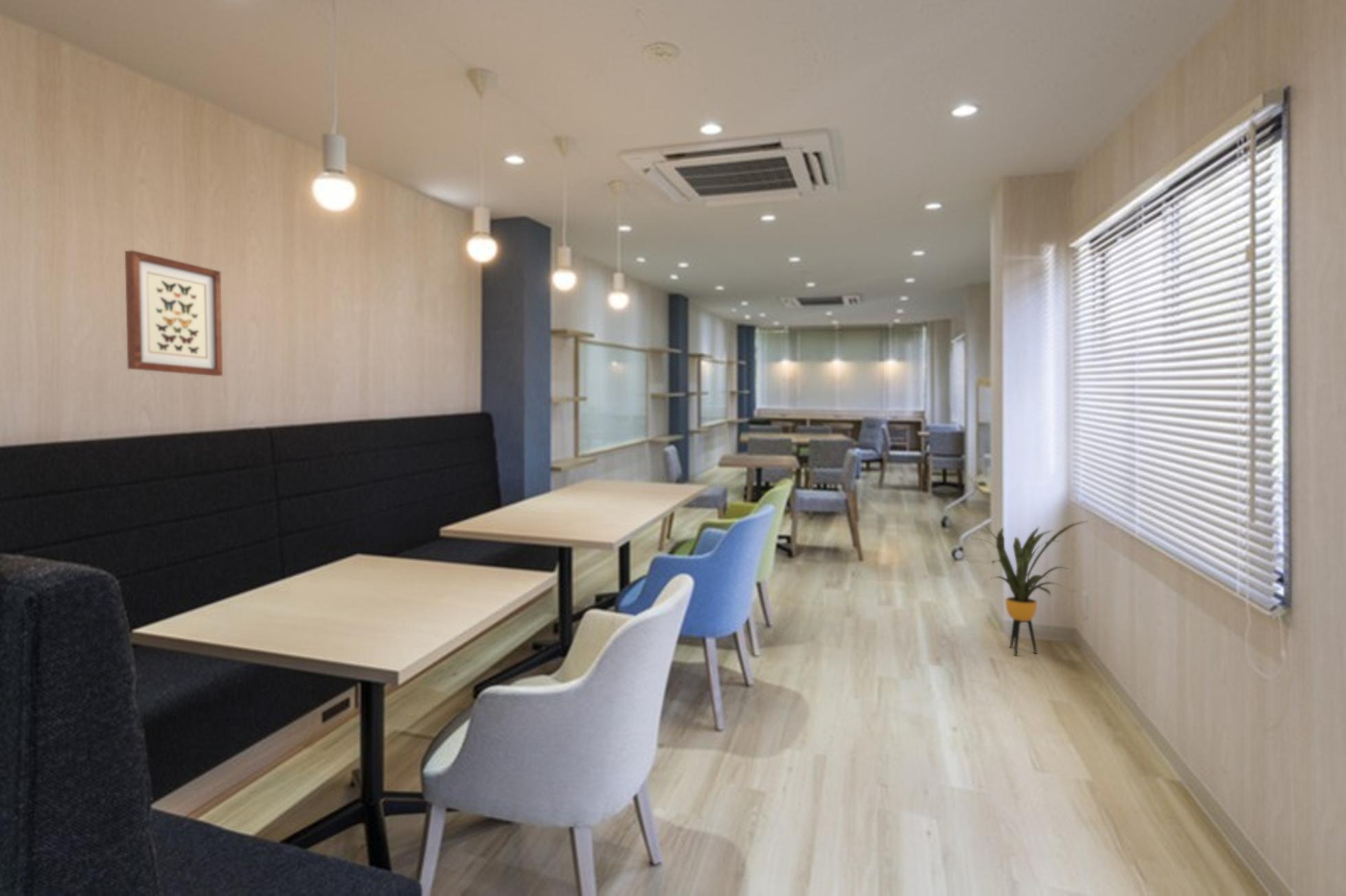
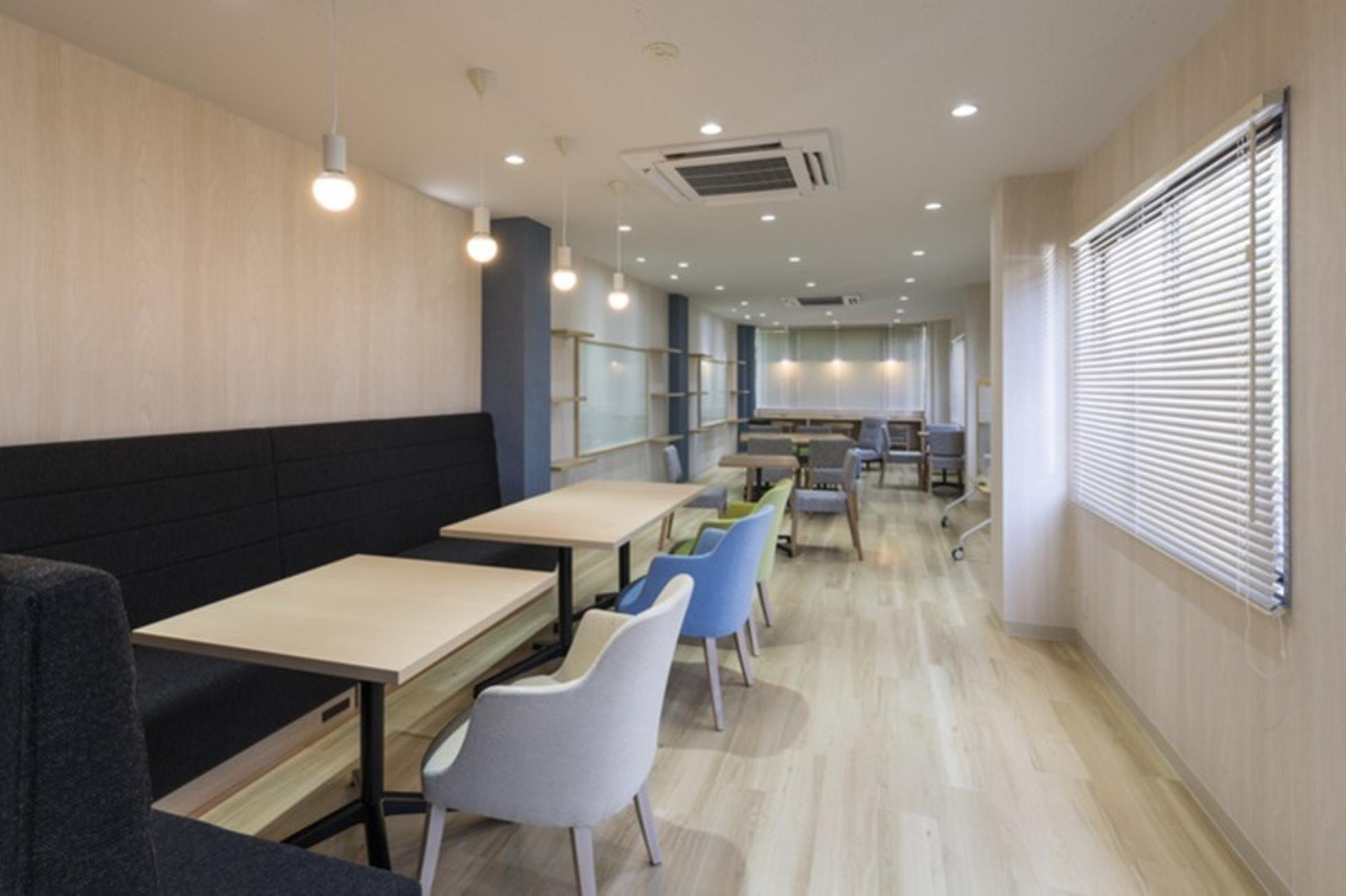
- wall art [124,249,223,377]
- house plant [972,520,1088,656]
